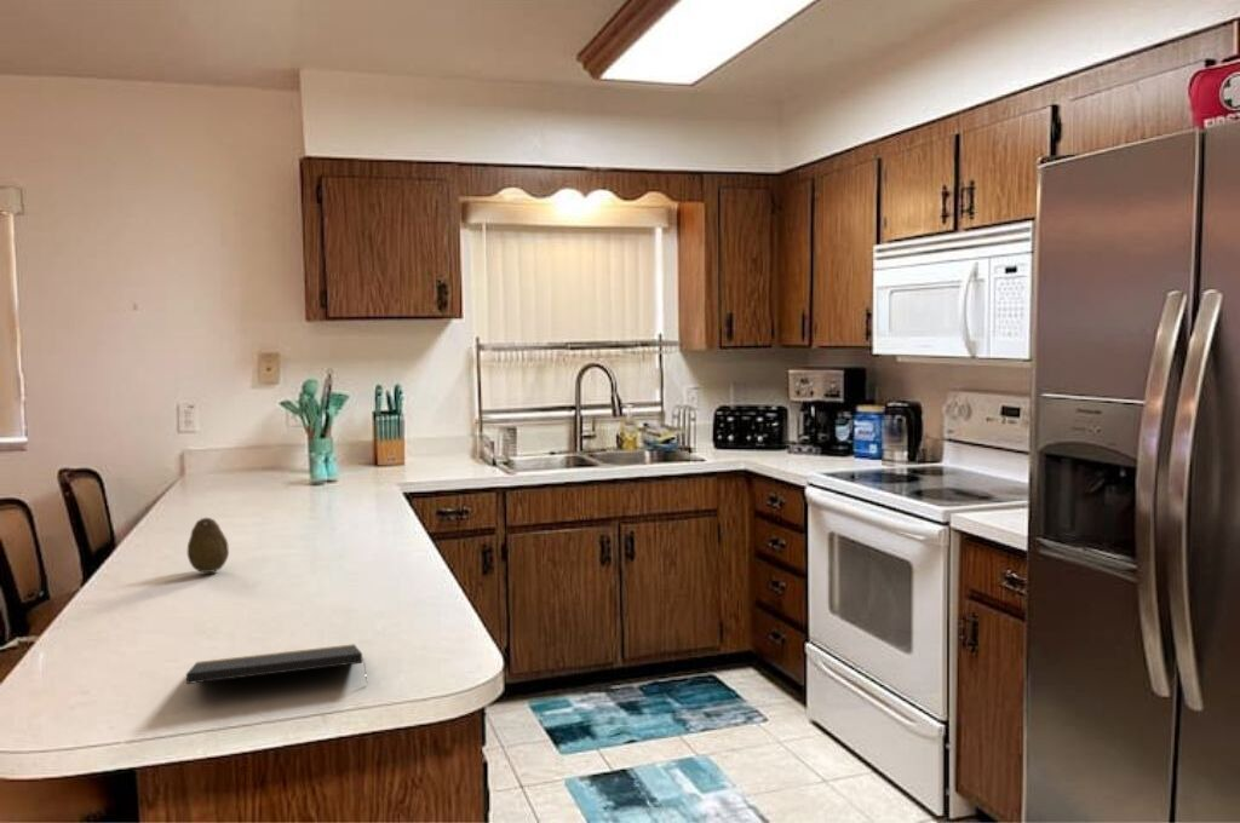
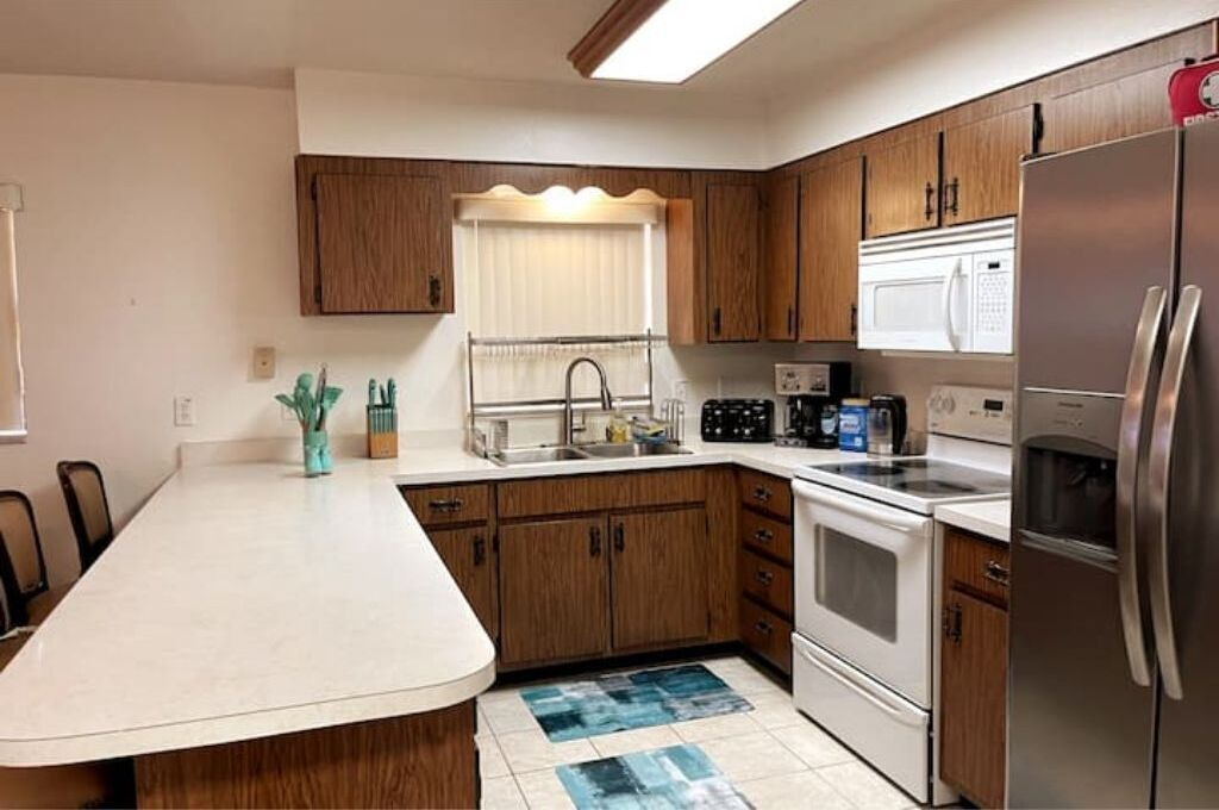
- fruit [186,517,230,574]
- notepad [185,643,369,685]
